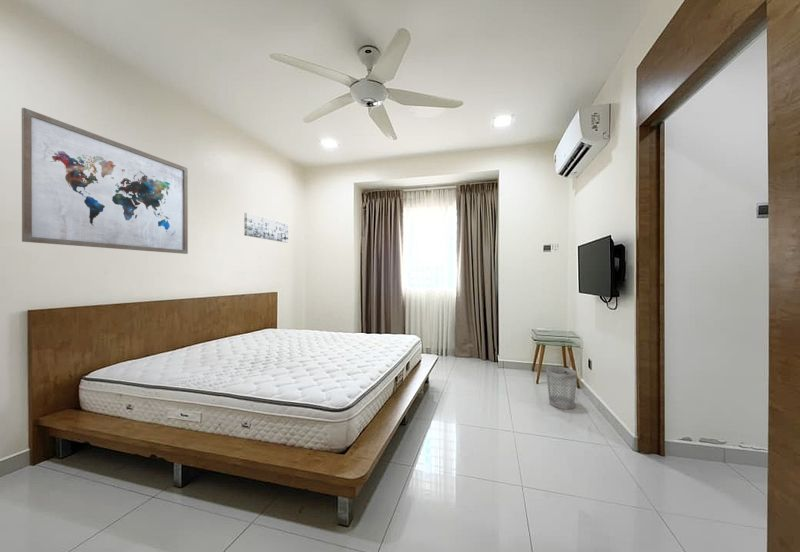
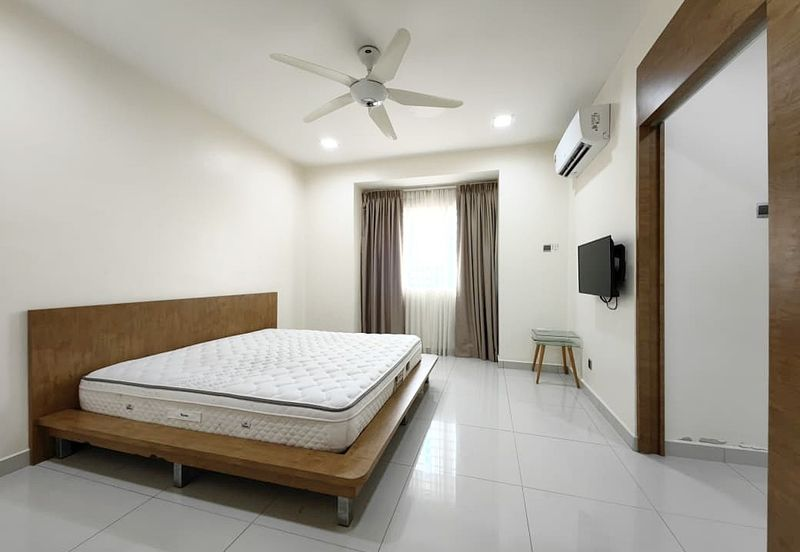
- wall art [243,212,289,244]
- wastebasket [545,366,578,410]
- wall art [21,107,189,255]
